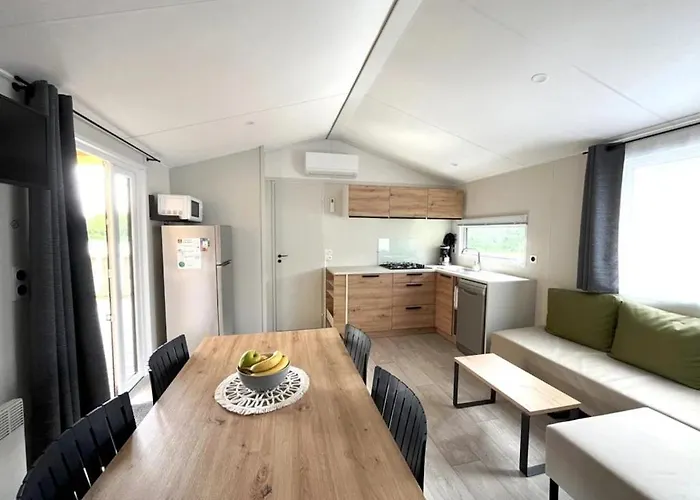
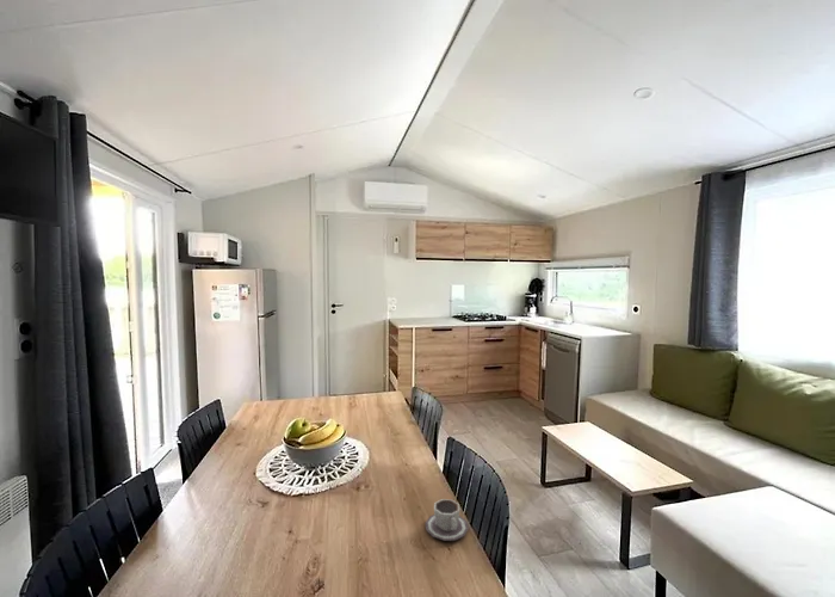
+ cup [425,498,470,542]
